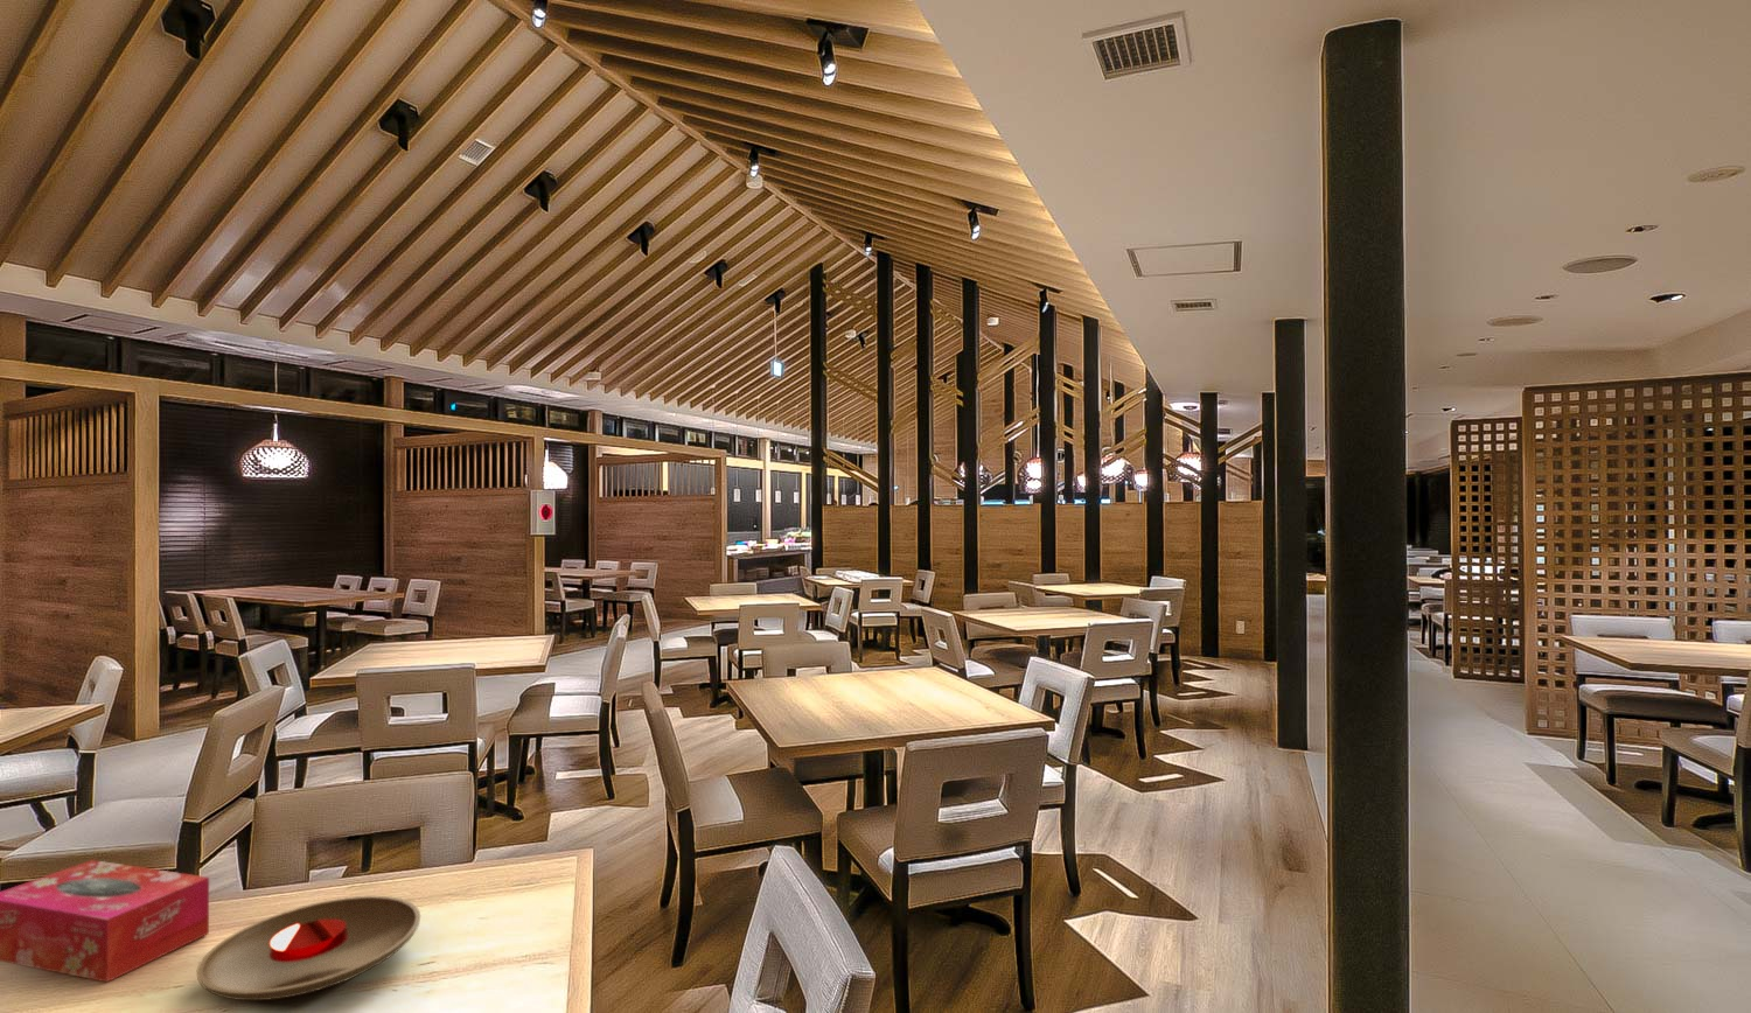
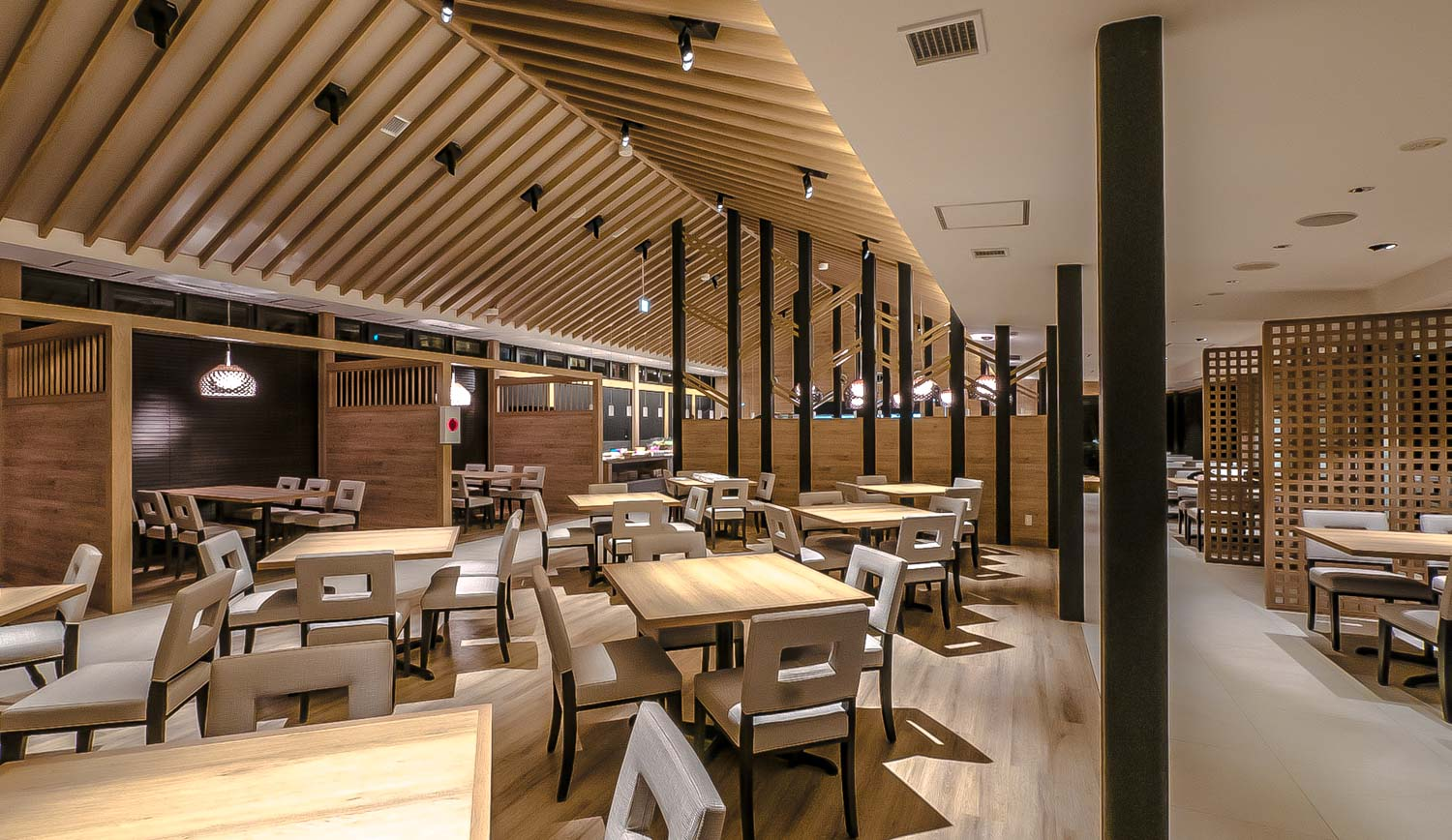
- tissue box [0,859,210,984]
- plate [197,895,421,1001]
